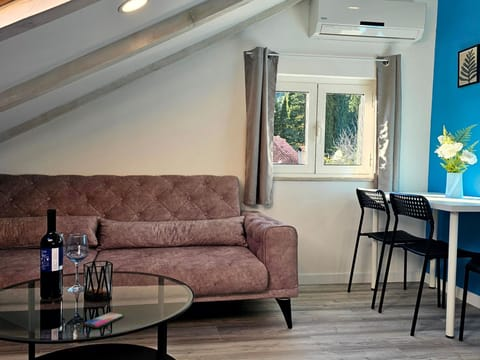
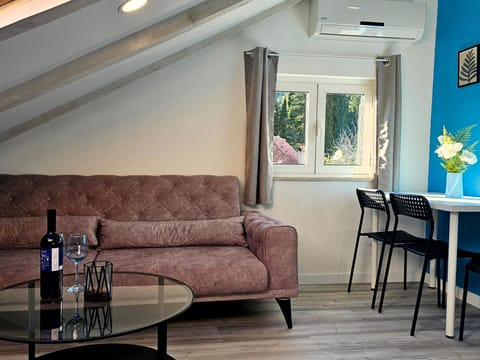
- smartphone [83,311,125,329]
